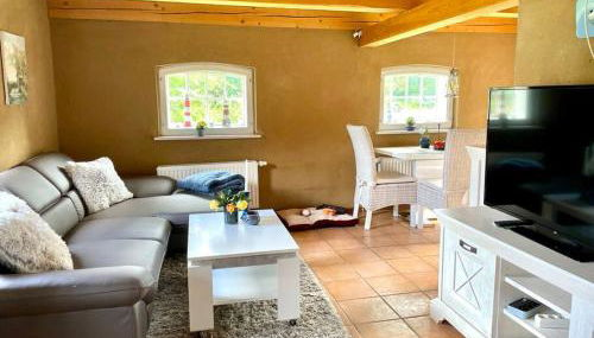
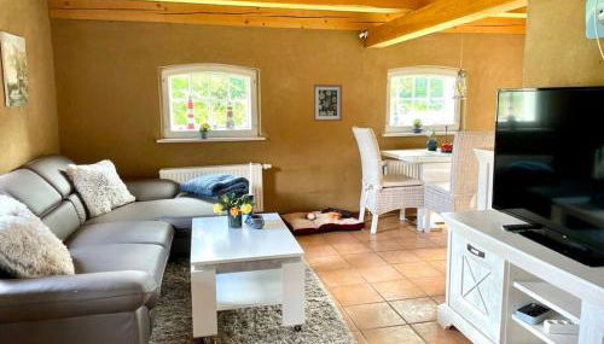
+ wall art [313,83,343,123]
